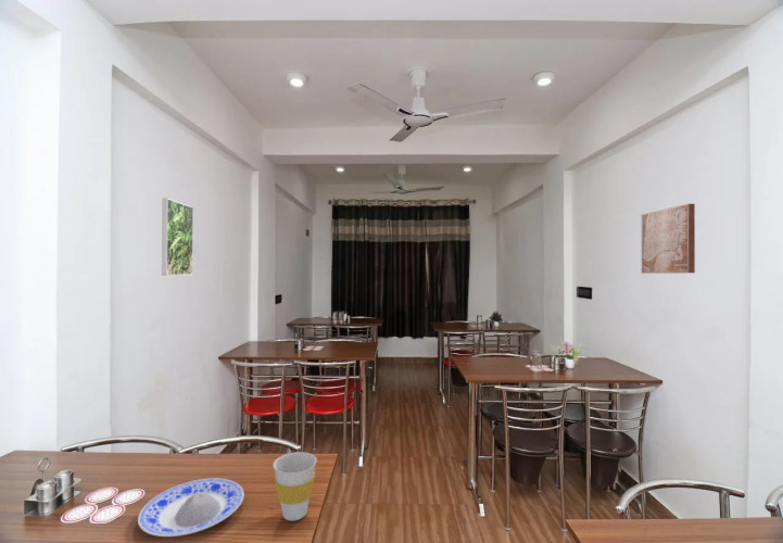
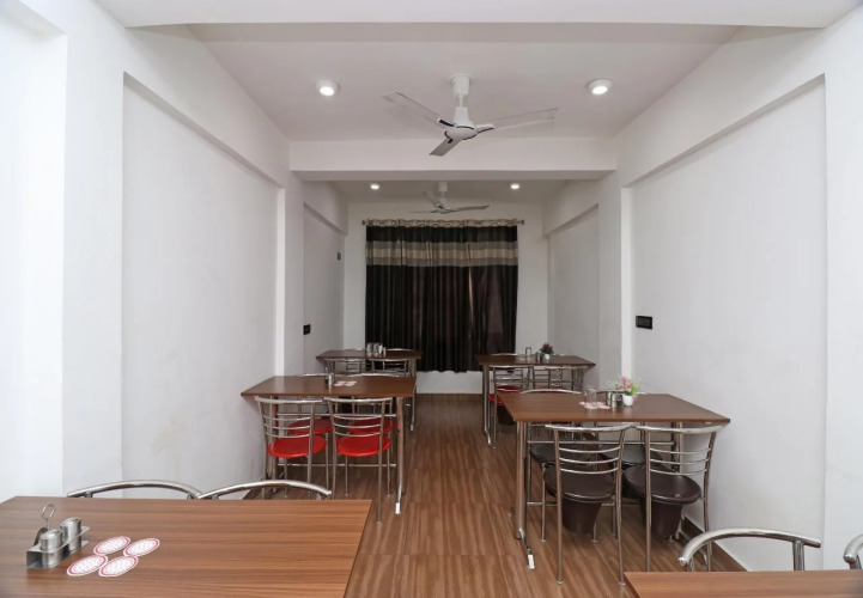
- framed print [161,198,194,277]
- wall art [641,203,696,275]
- cup [273,451,318,522]
- plate [137,478,245,538]
